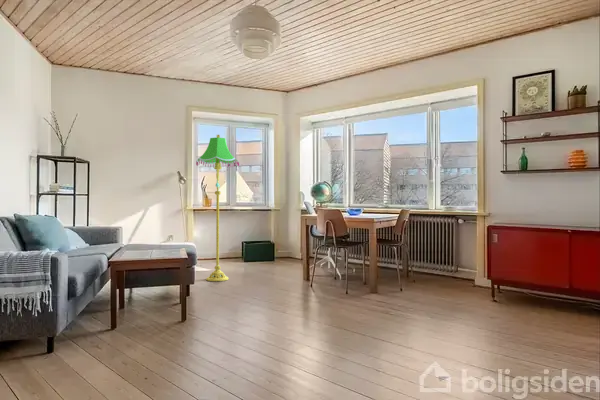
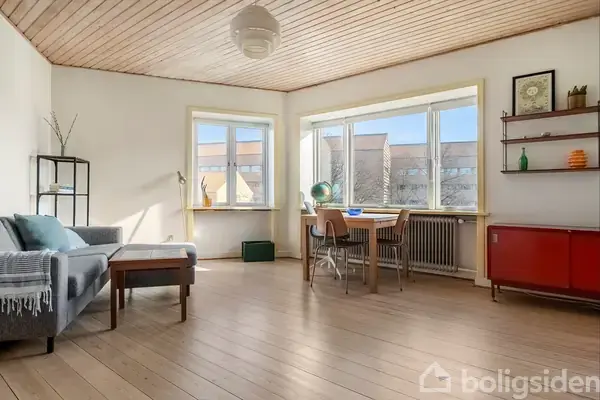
- floor lamp [195,134,240,282]
